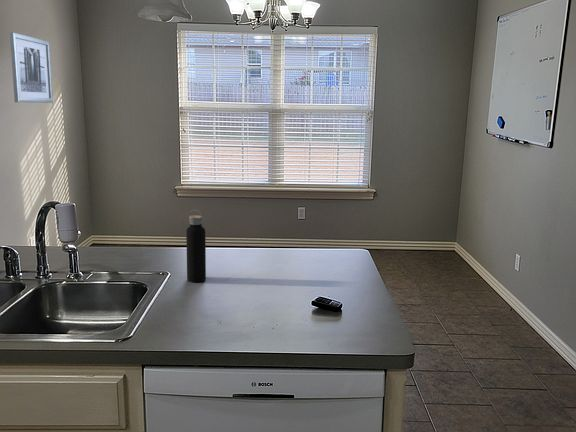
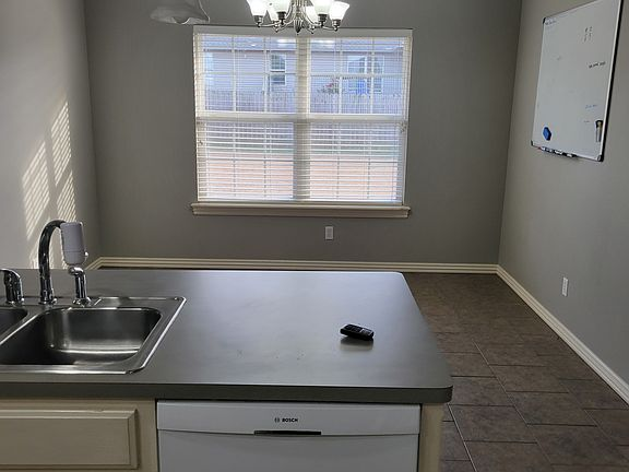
- wall art [9,31,54,104]
- water bottle [185,209,207,283]
